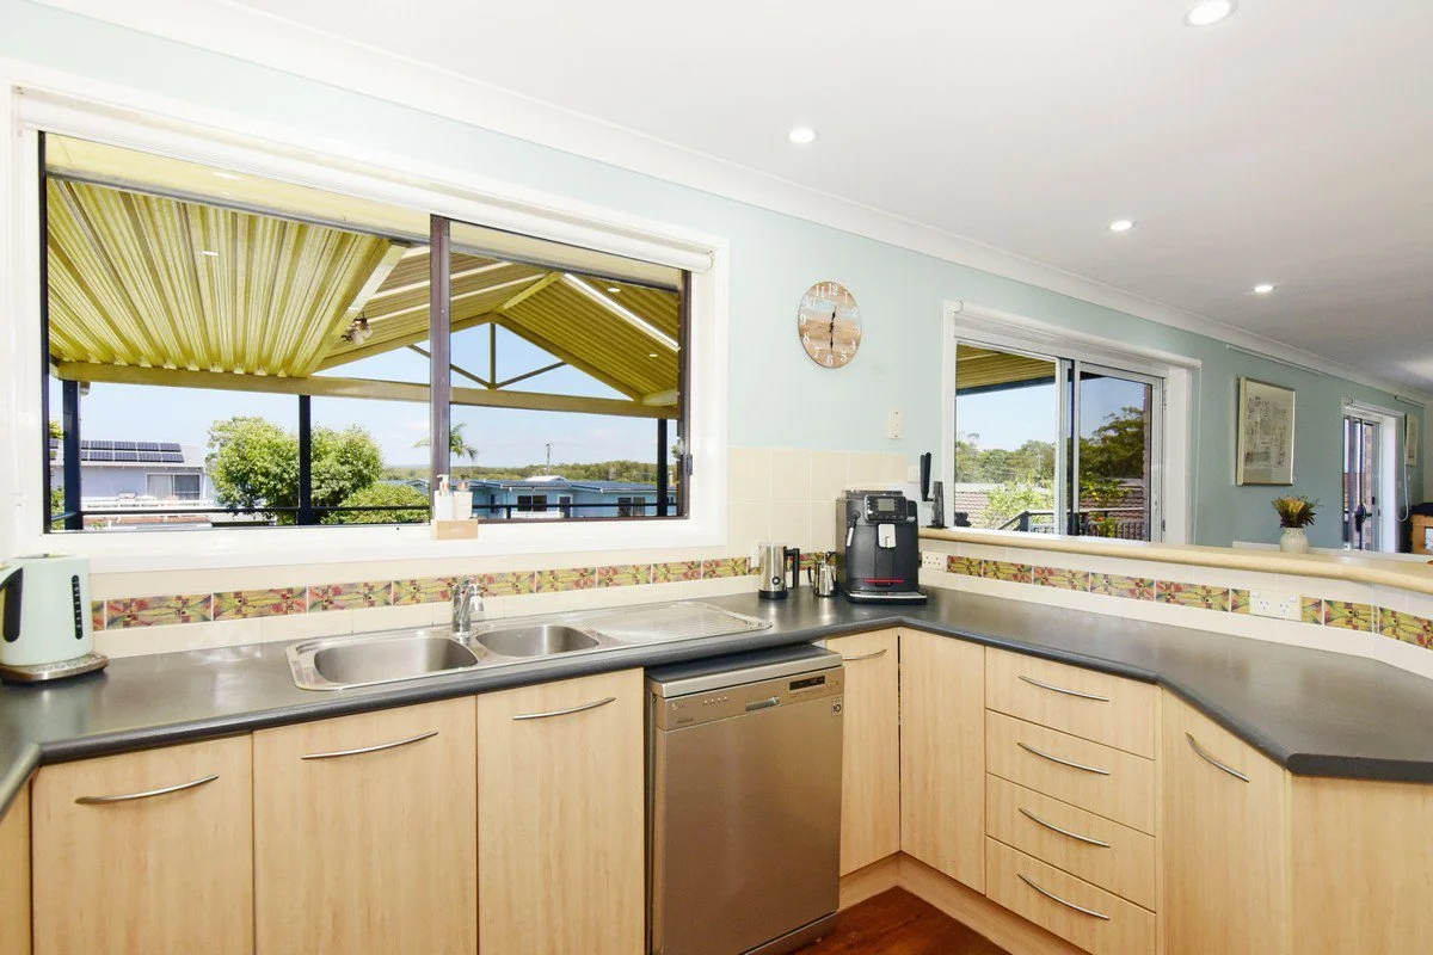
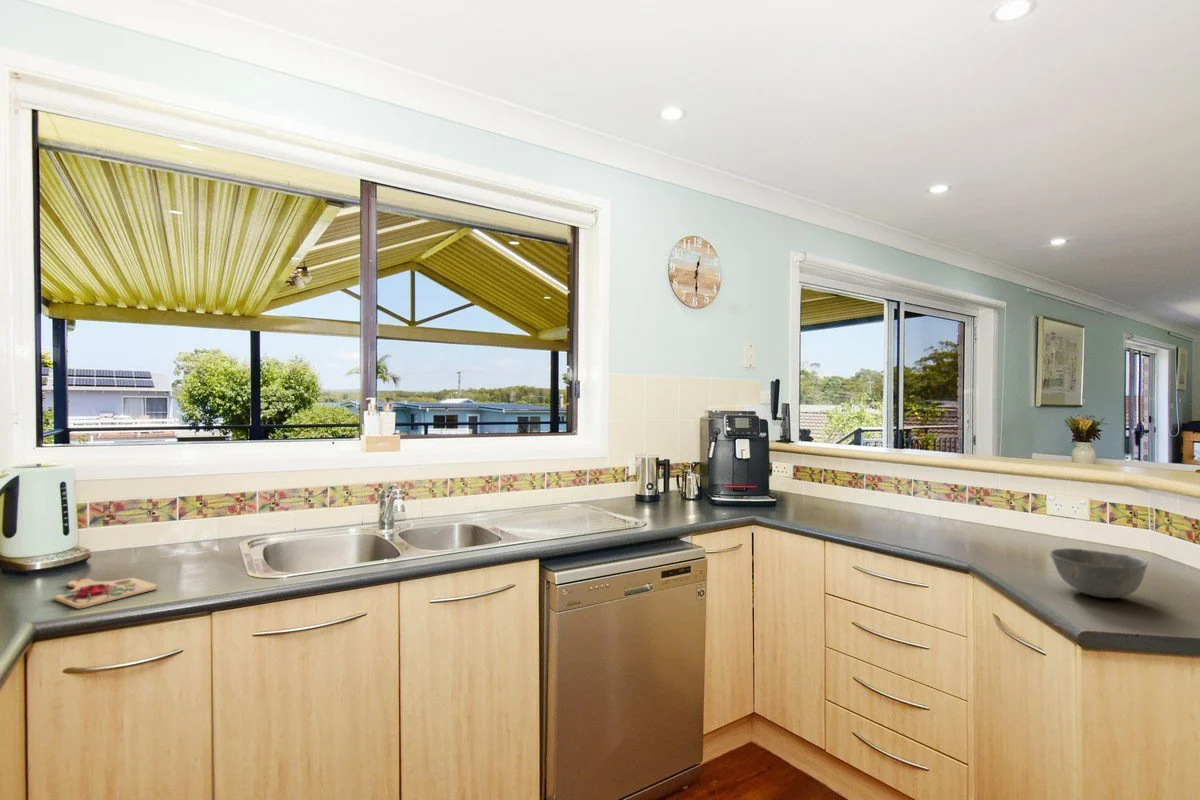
+ bowl [1048,547,1149,599]
+ cutting board [53,577,159,610]
